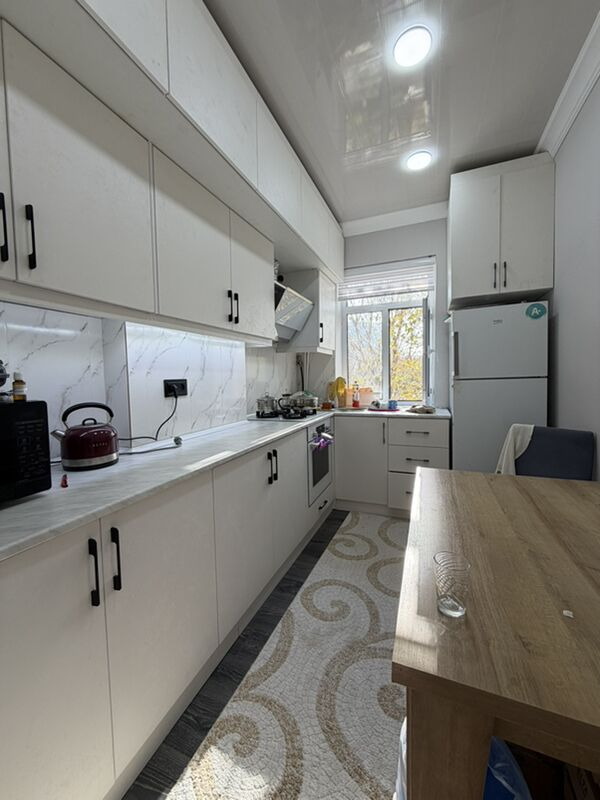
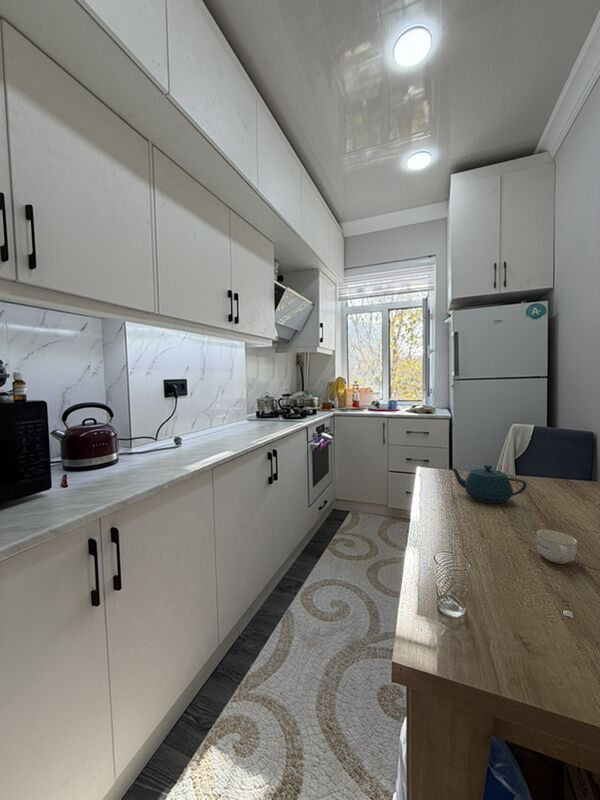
+ teapot [449,464,528,504]
+ cup [536,529,578,565]
